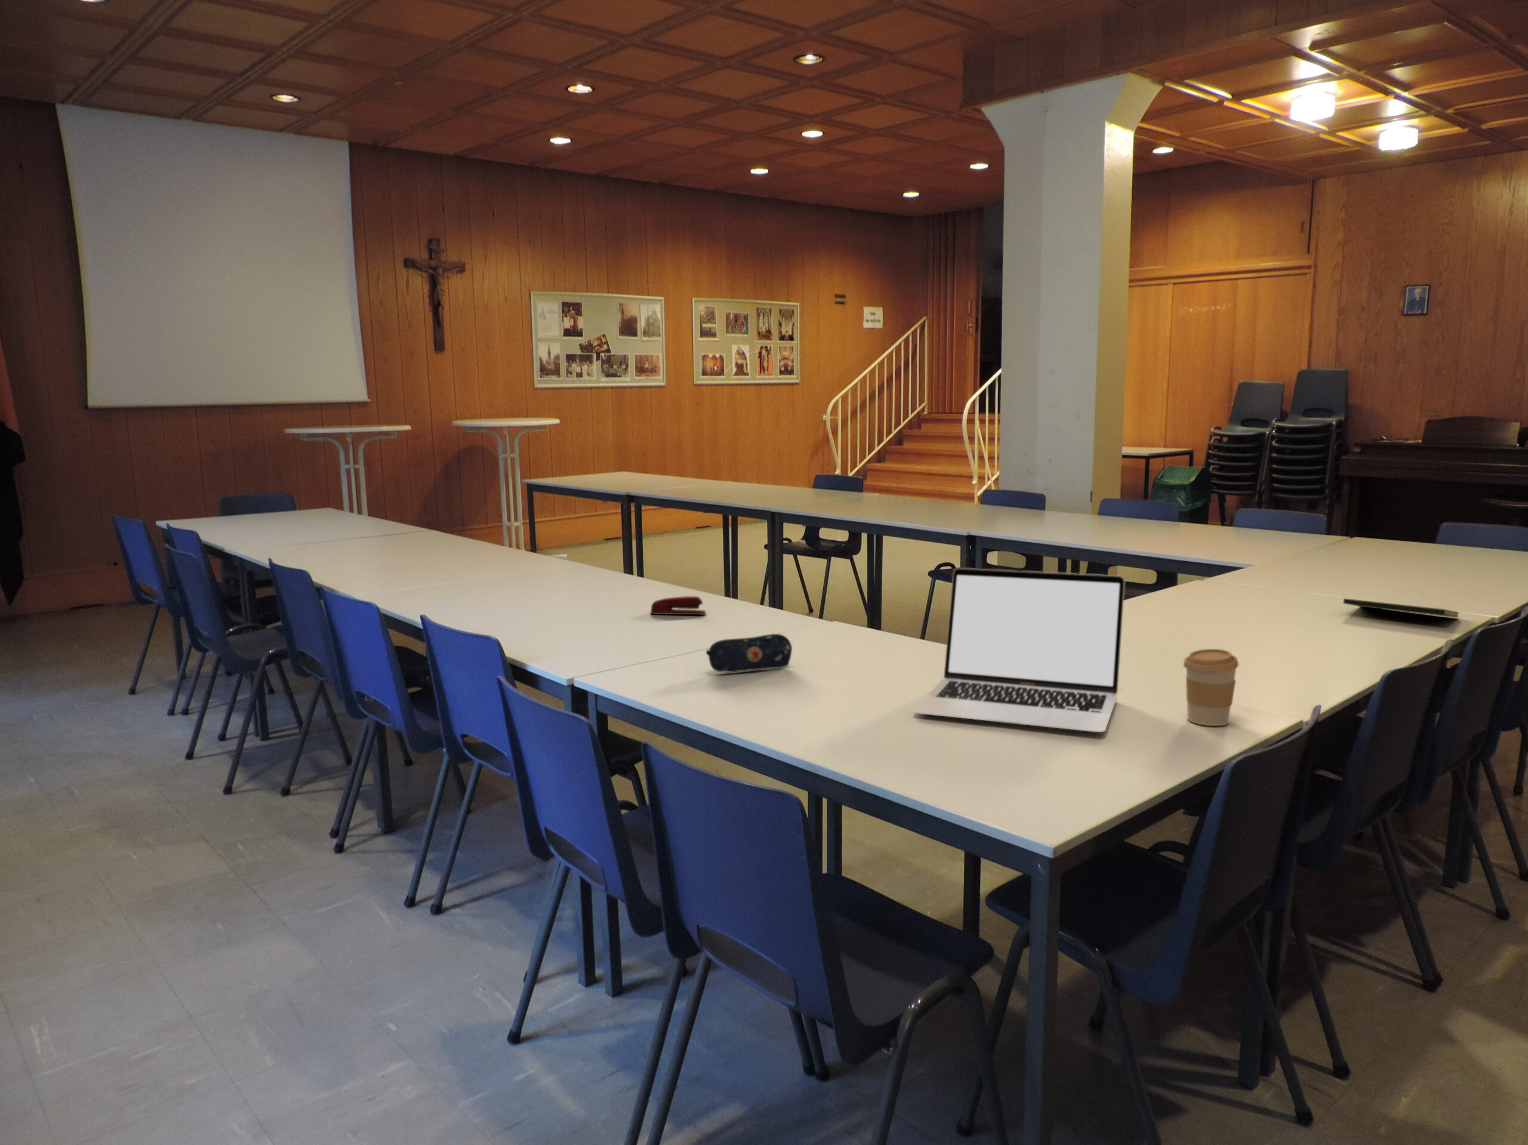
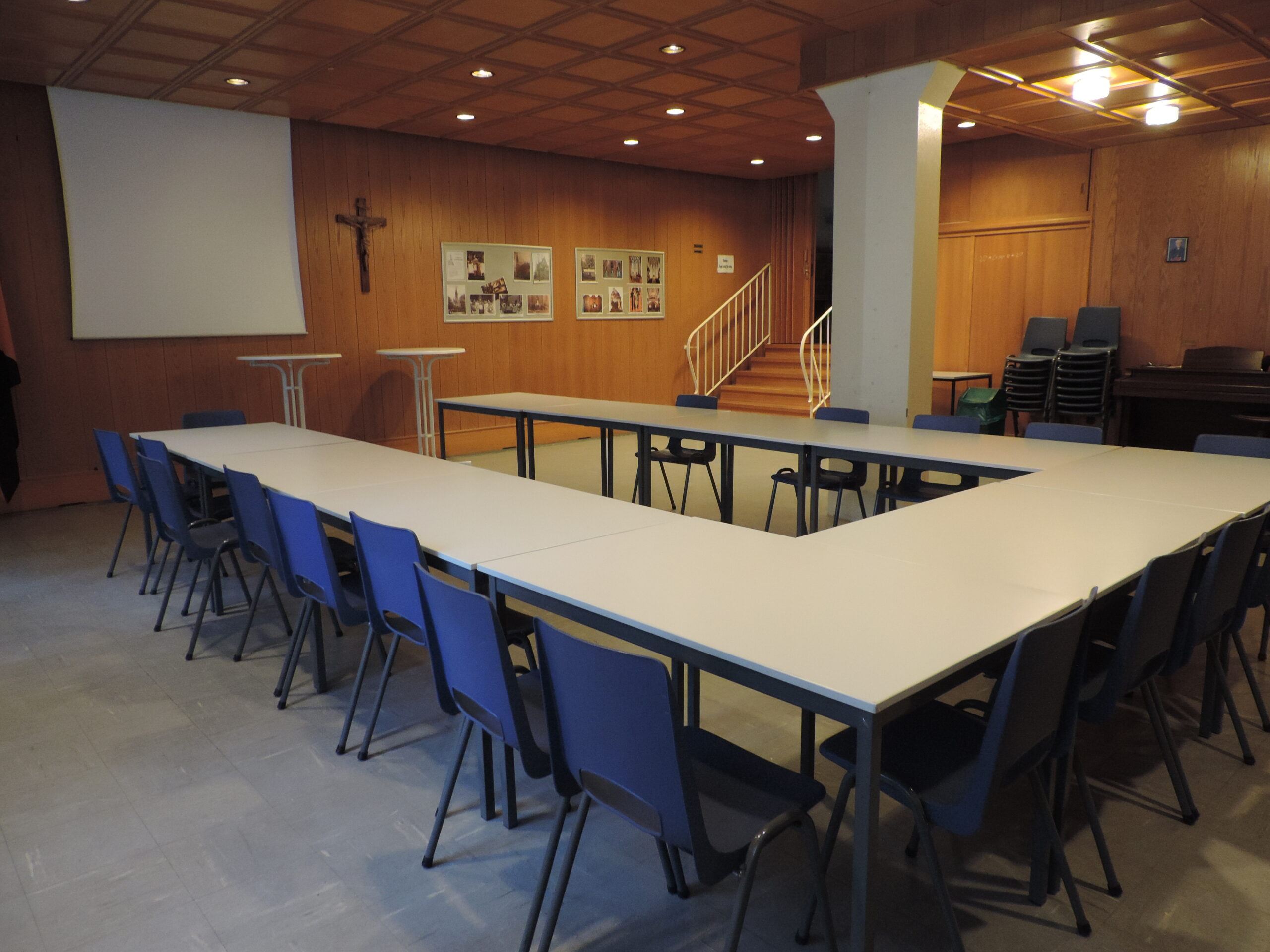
- pencil case [705,634,793,674]
- coffee cup [1183,648,1239,726]
- laptop [913,568,1126,732]
- notepad [1343,598,1459,628]
- stapler [650,595,706,616]
